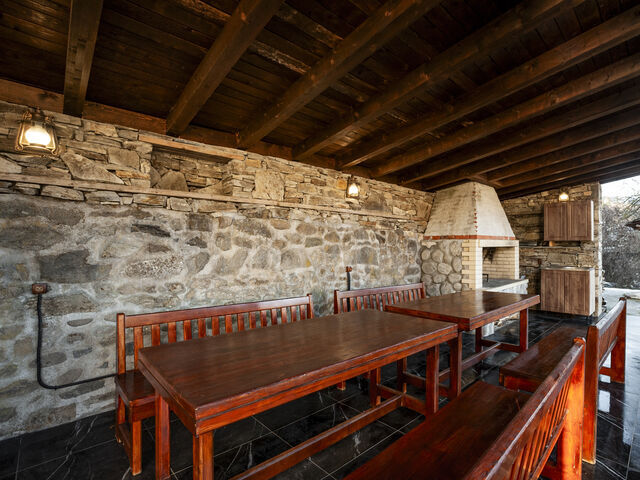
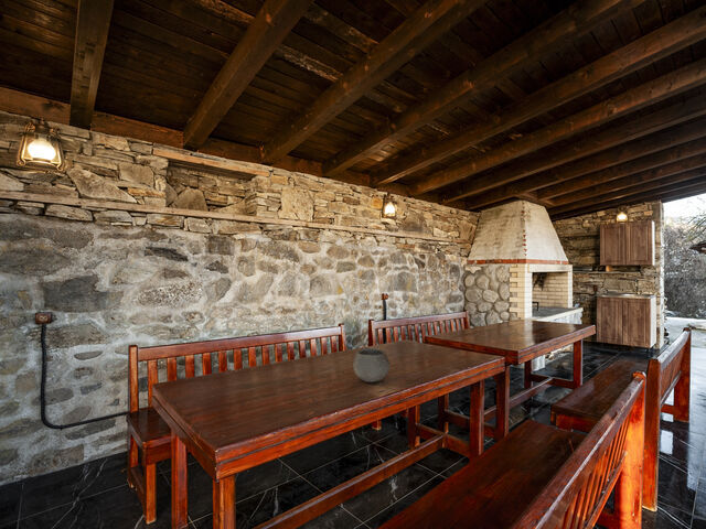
+ bowl [352,347,391,384]
